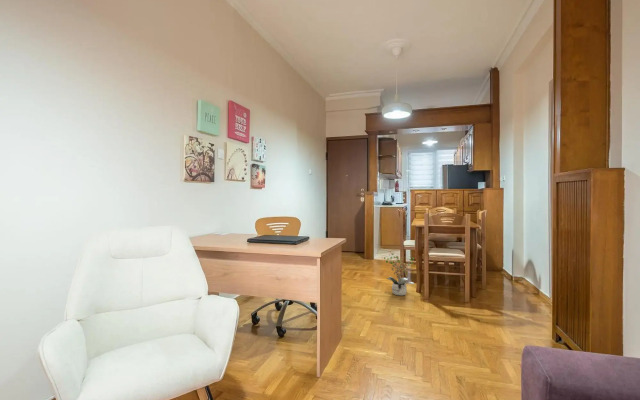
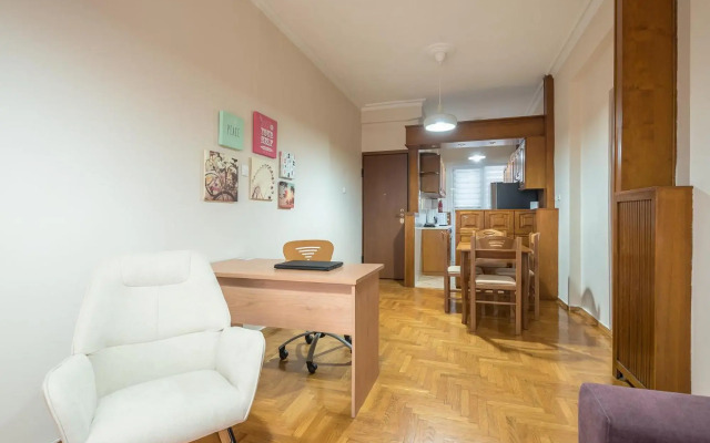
- potted plant [381,250,417,297]
